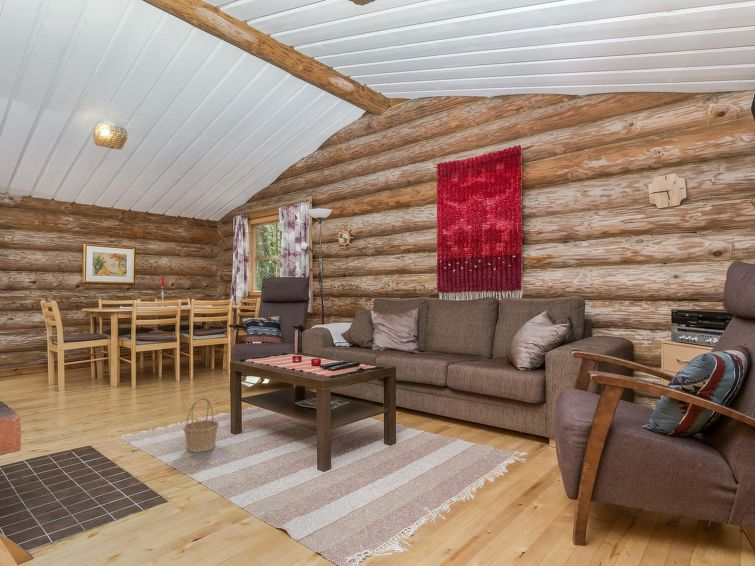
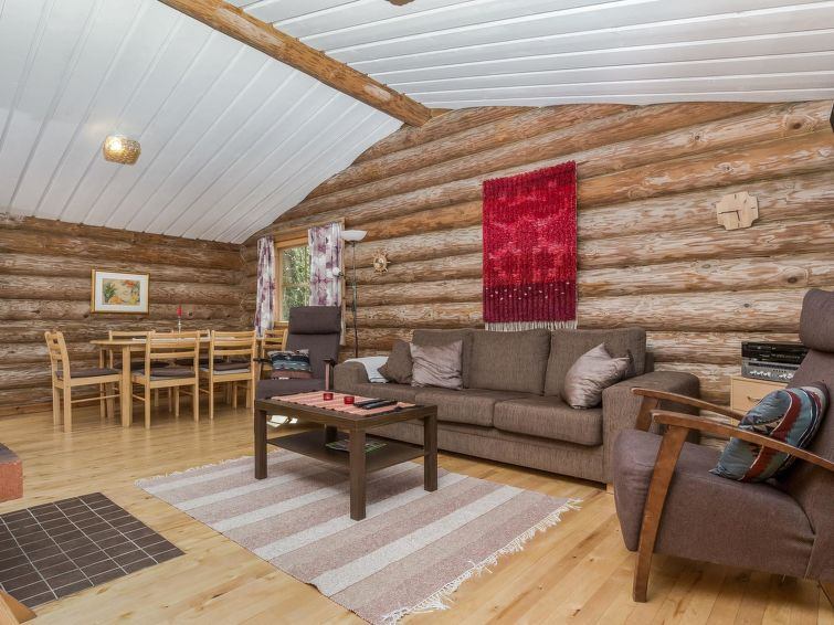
- basket [182,397,220,453]
